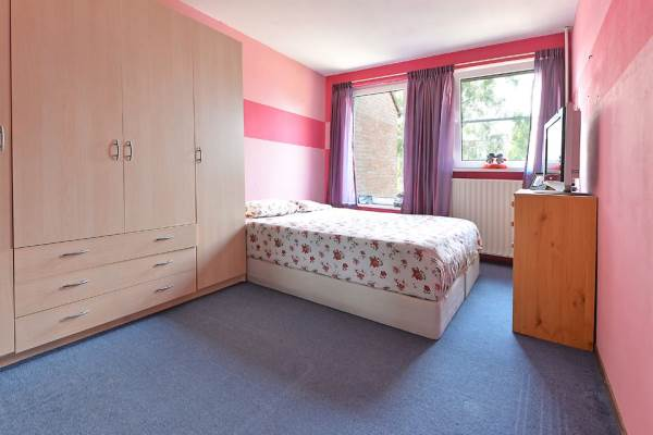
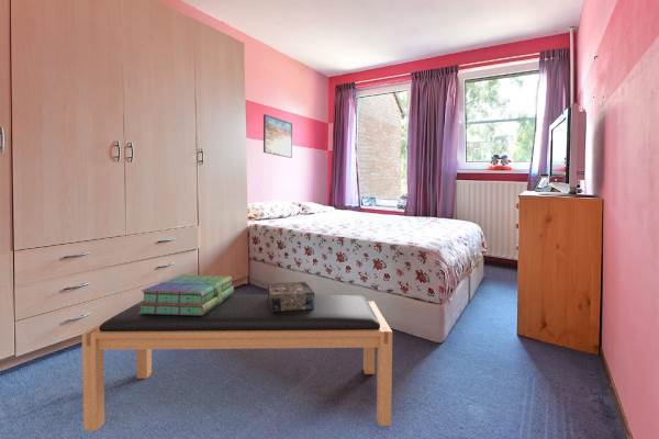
+ stack of books [138,274,235,315]
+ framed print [263,113,293,159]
+ bench [81,294,393,431]
+ decorative box [267,281,315,312]
